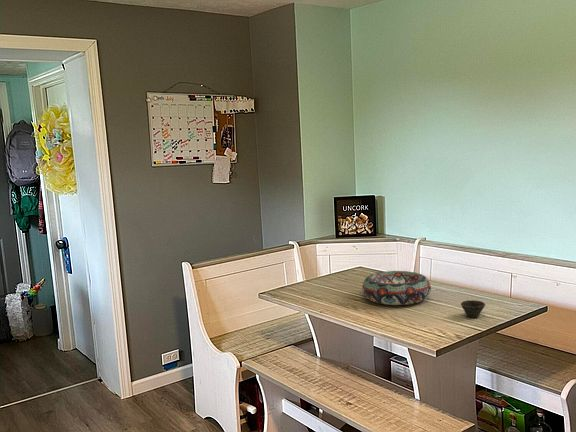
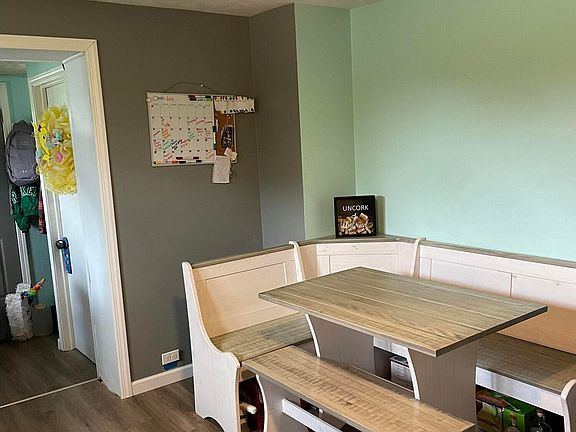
- cup [460,299,486,319]
- decorative bowl [361,270,432,306]
